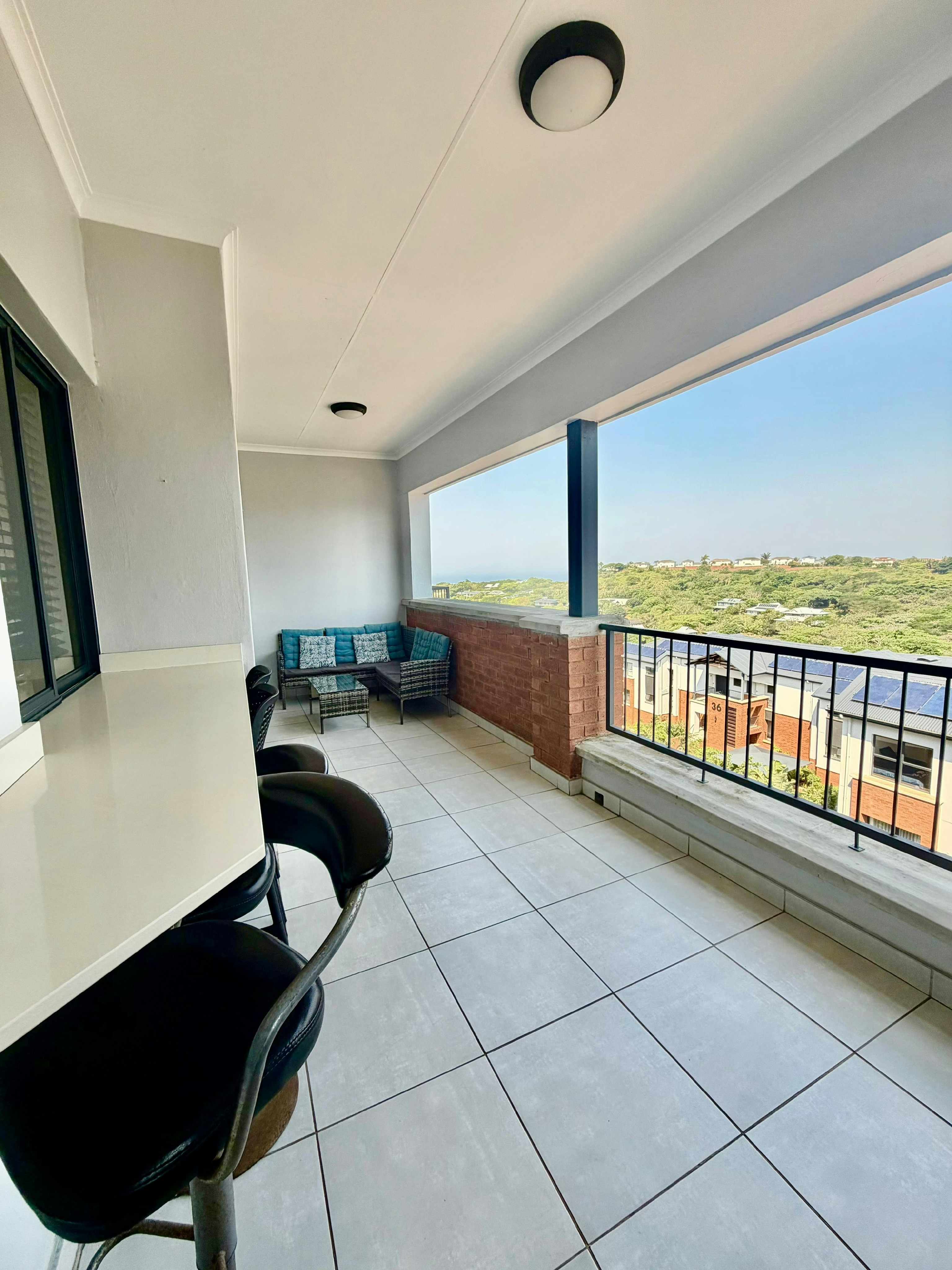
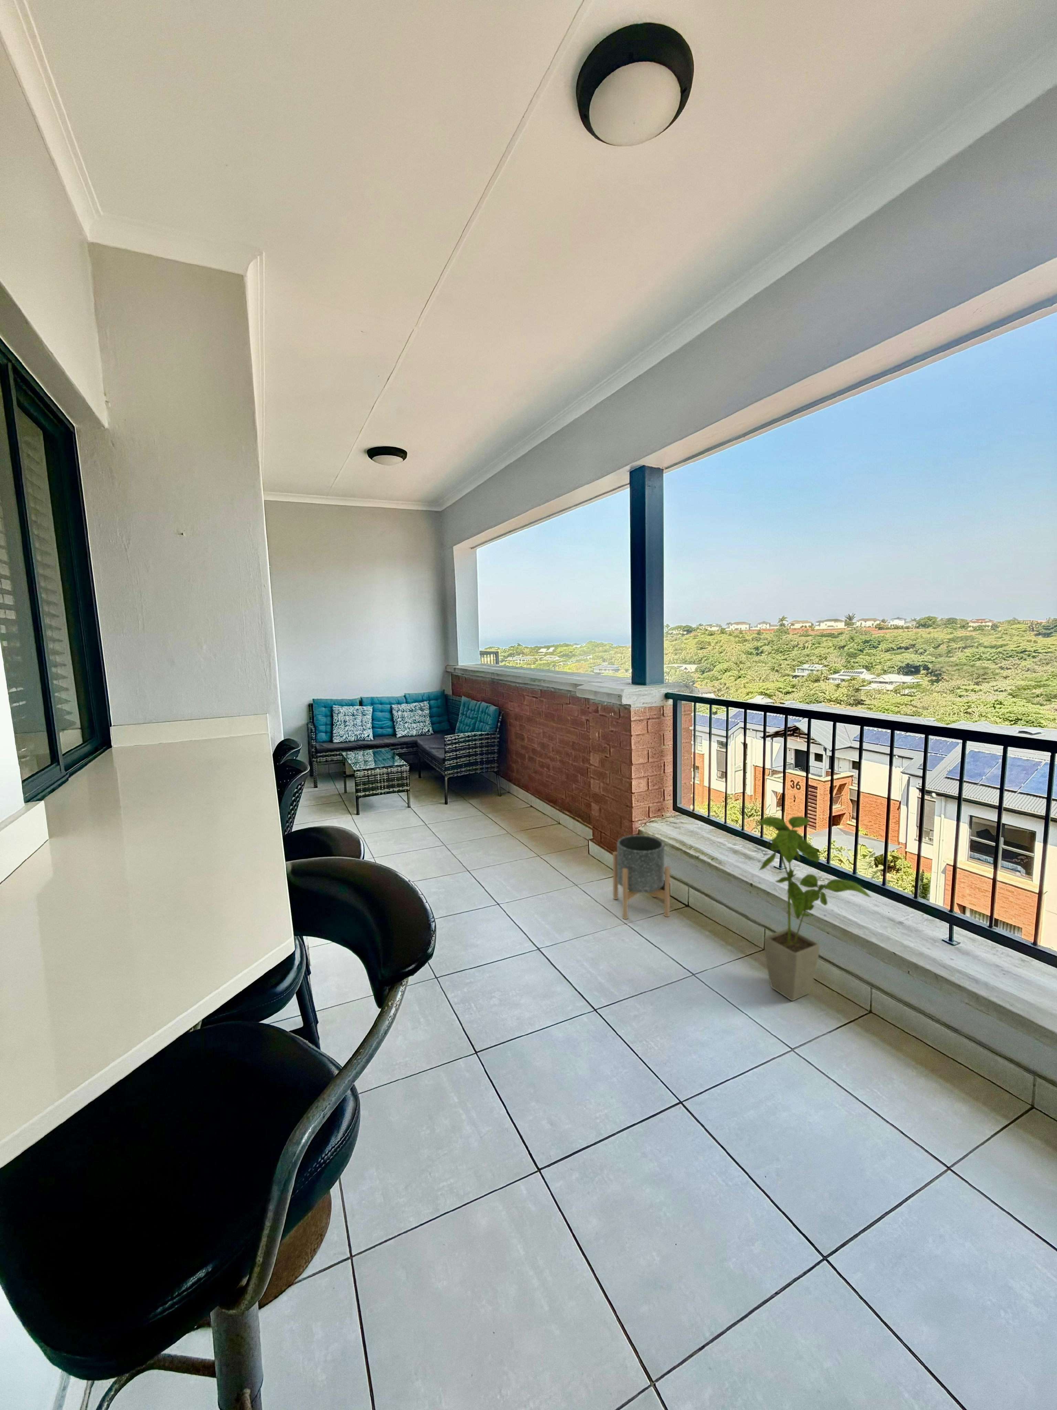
+ house plant [757,816,873,1001]
+ planter [613,835,671,919]
